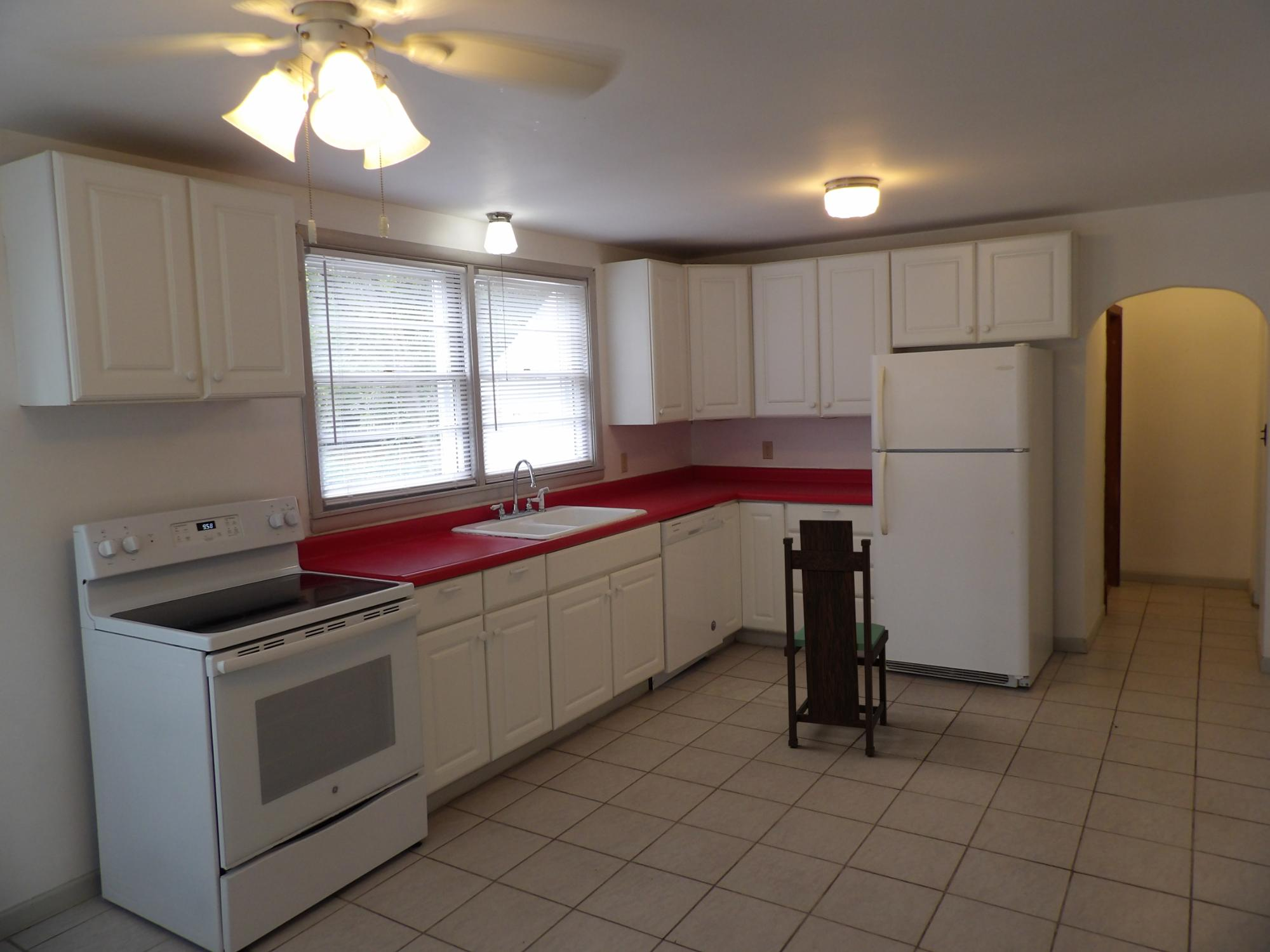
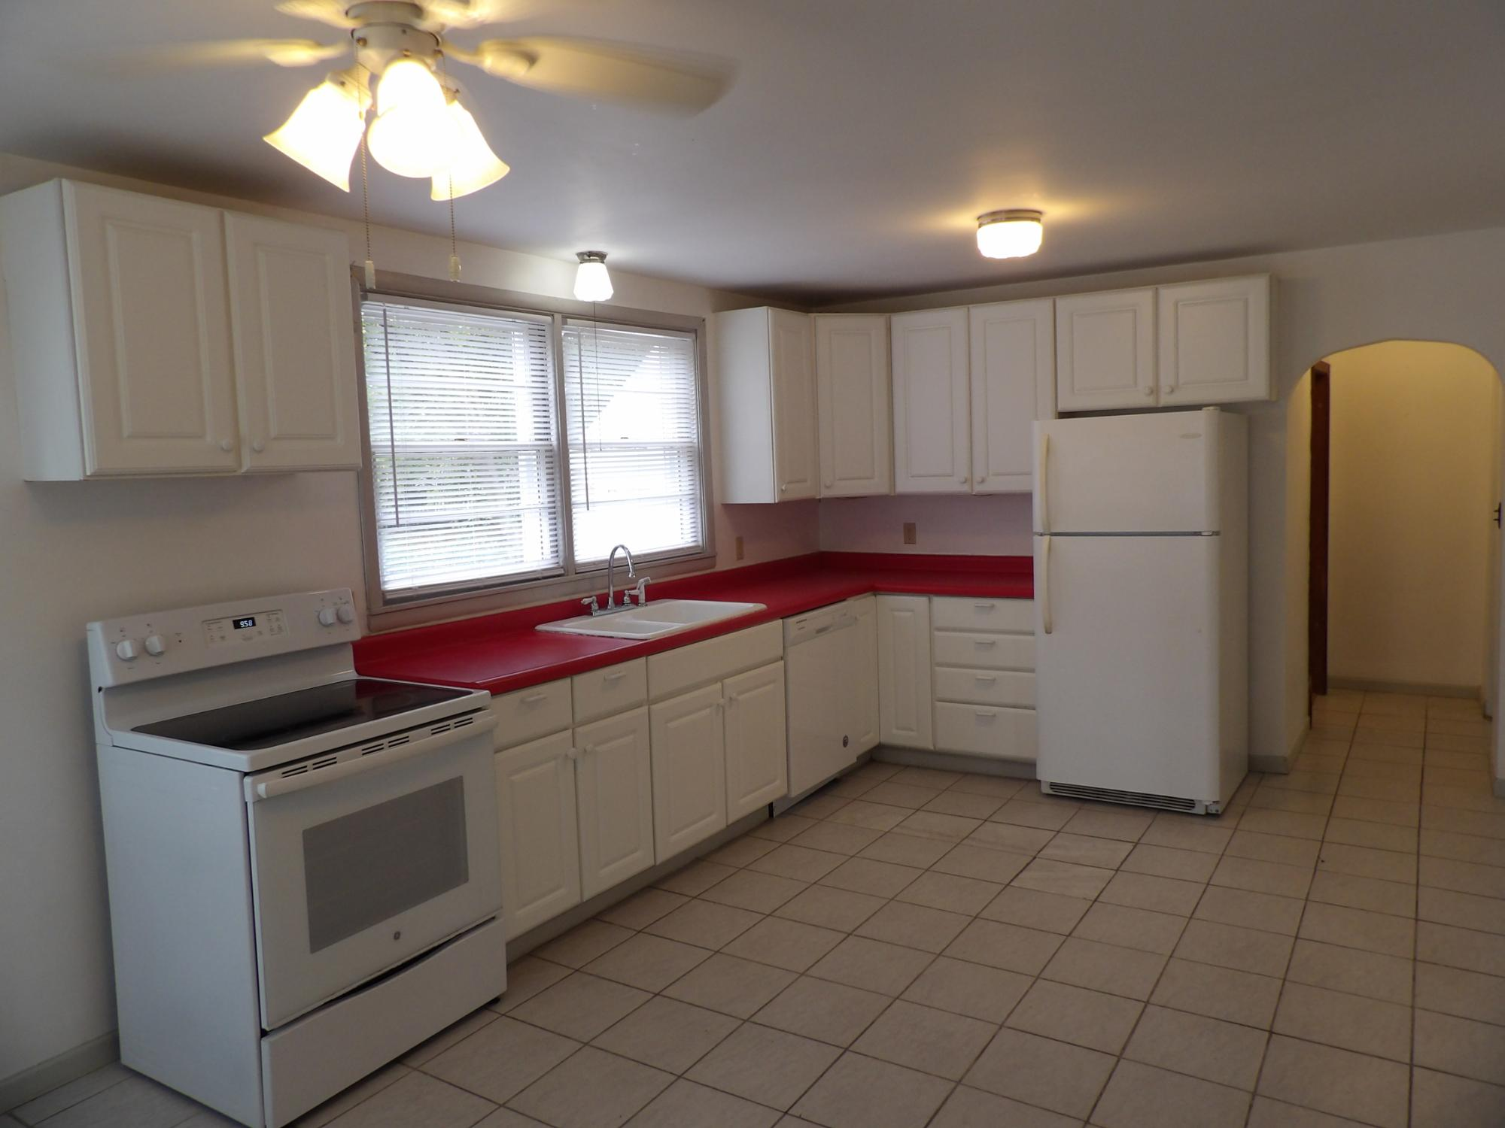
- chair [782,519,889,756]
